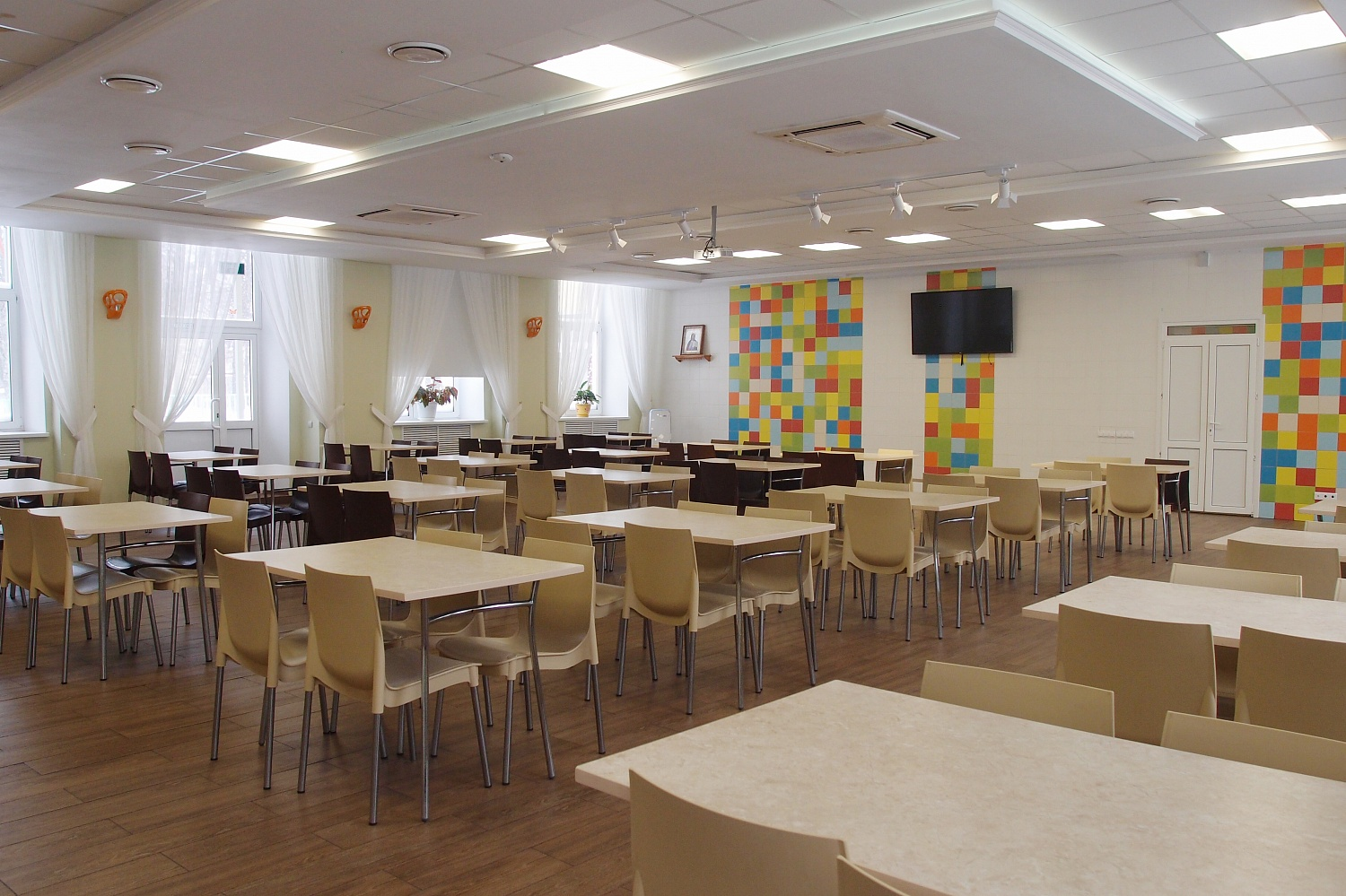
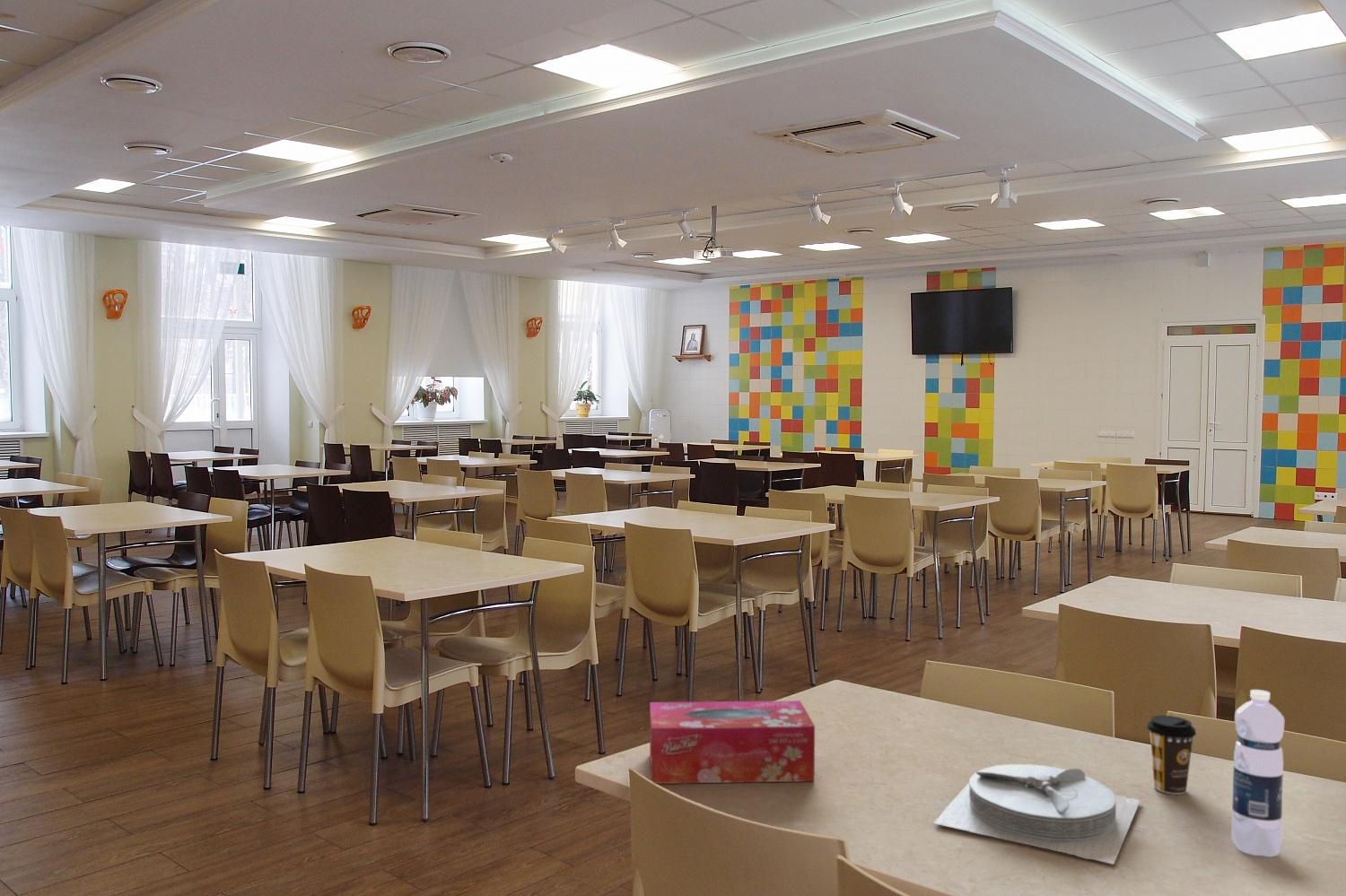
+ coffee cup [1146,715,1197,796]
+ water bottle [1230,689,1285,857]
+ plate [932,763,1141,866]
+ tissue box [649,700,816,785]
